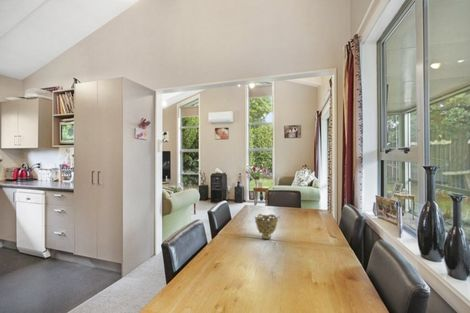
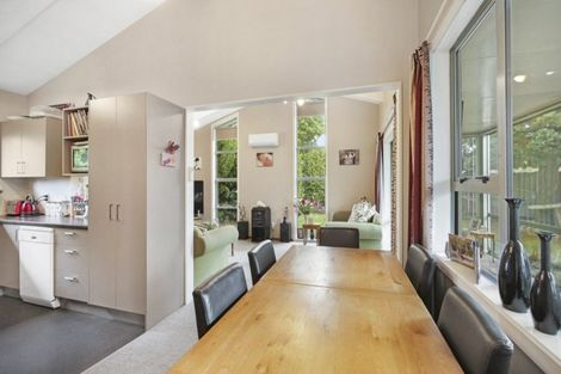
- decorative bowl [254,213,279,240]
